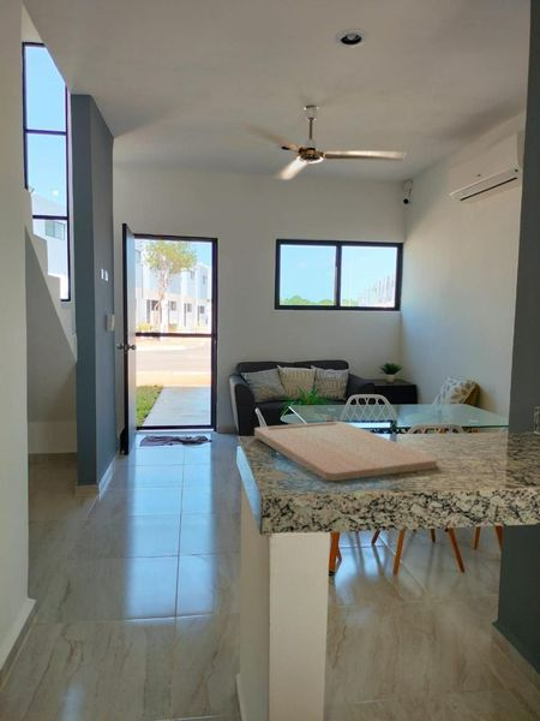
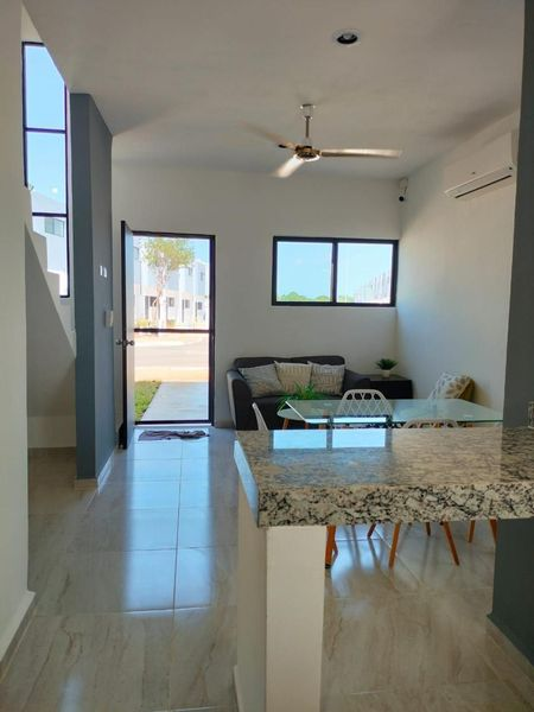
- cutting board [253,421,438,482]
